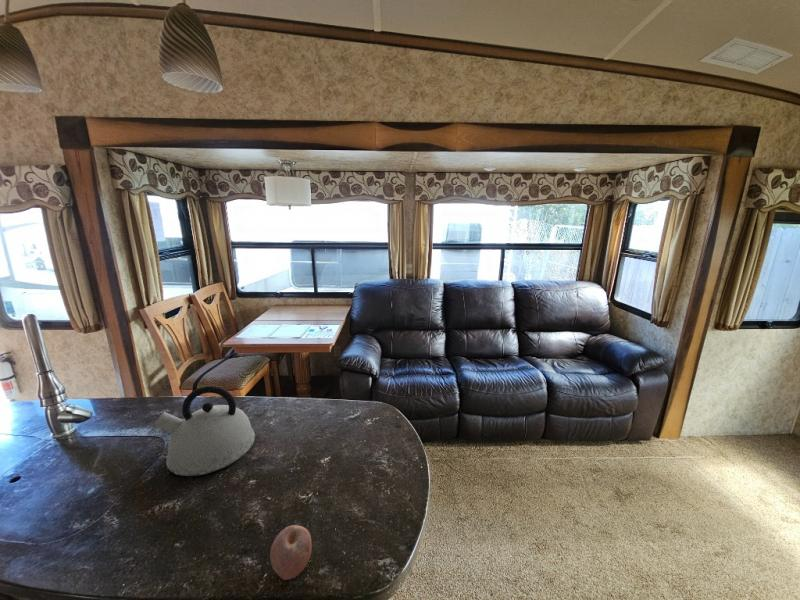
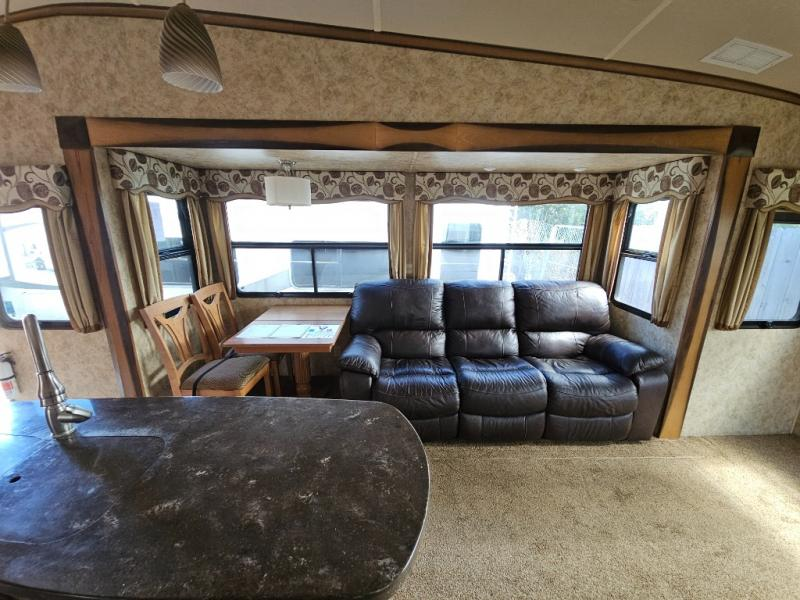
- kettle [153,385,256,477]
- fruit [269,524,313,581]
